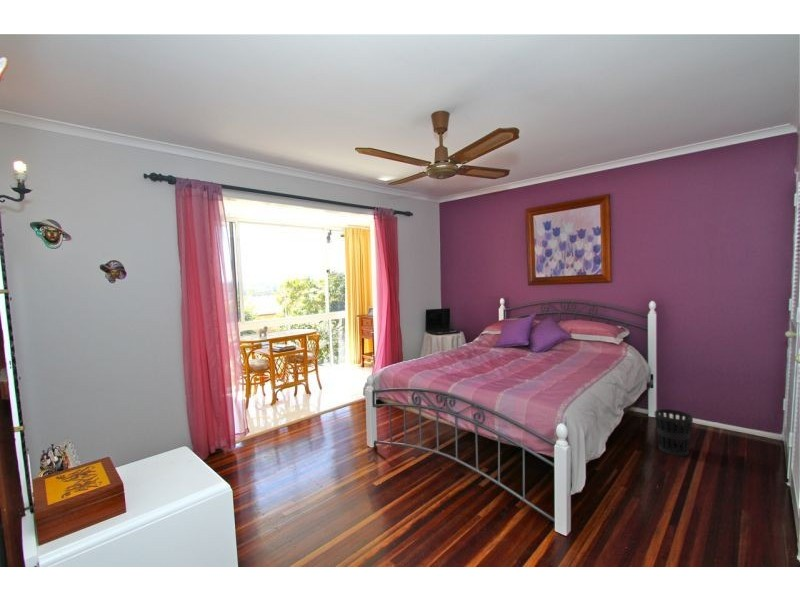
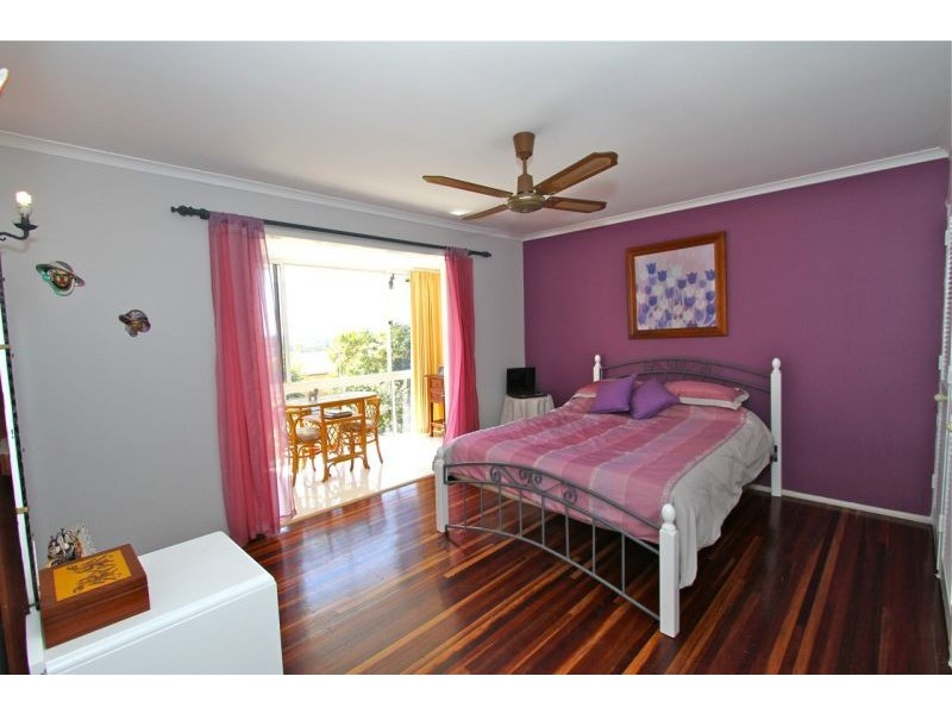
- wastebasket [654,408,694,457]
